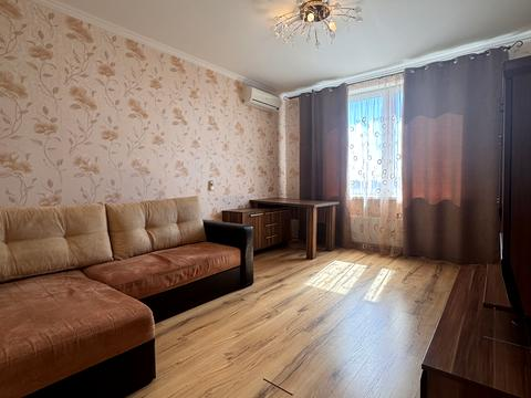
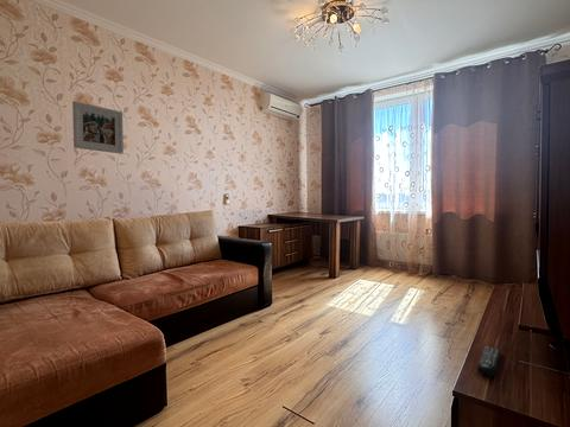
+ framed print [71,100,125,155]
+ remote control [476,345,502,377]
